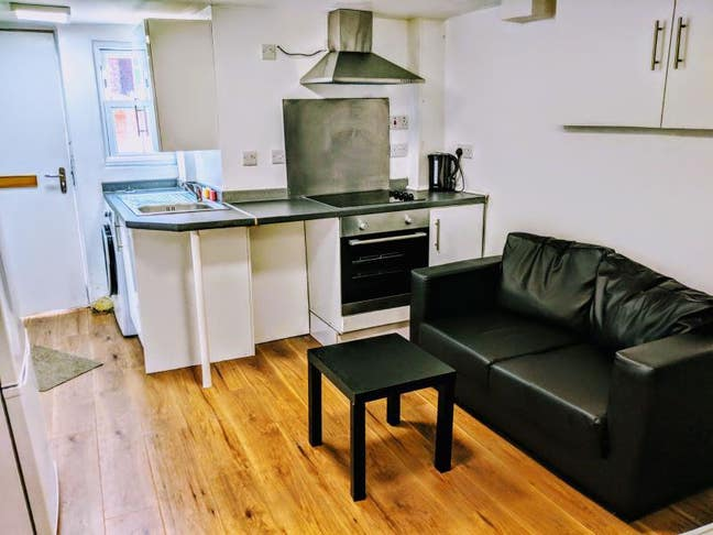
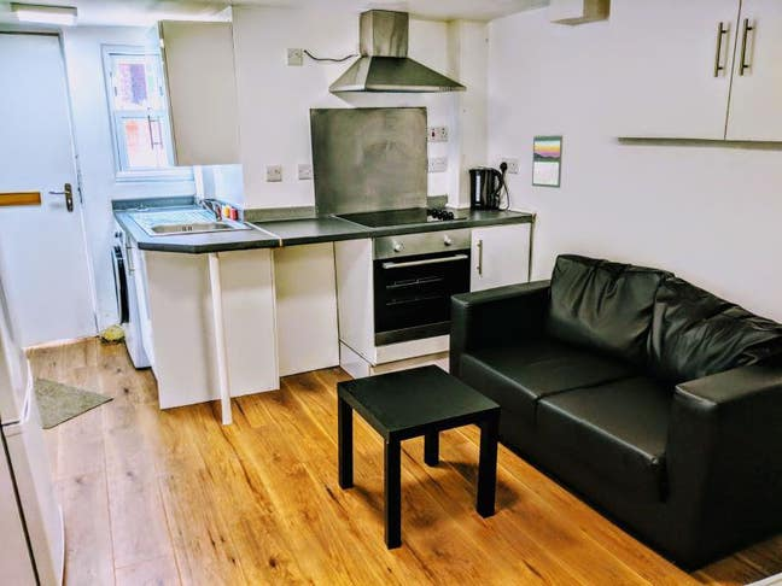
+ calendar [531,133,564,189]
